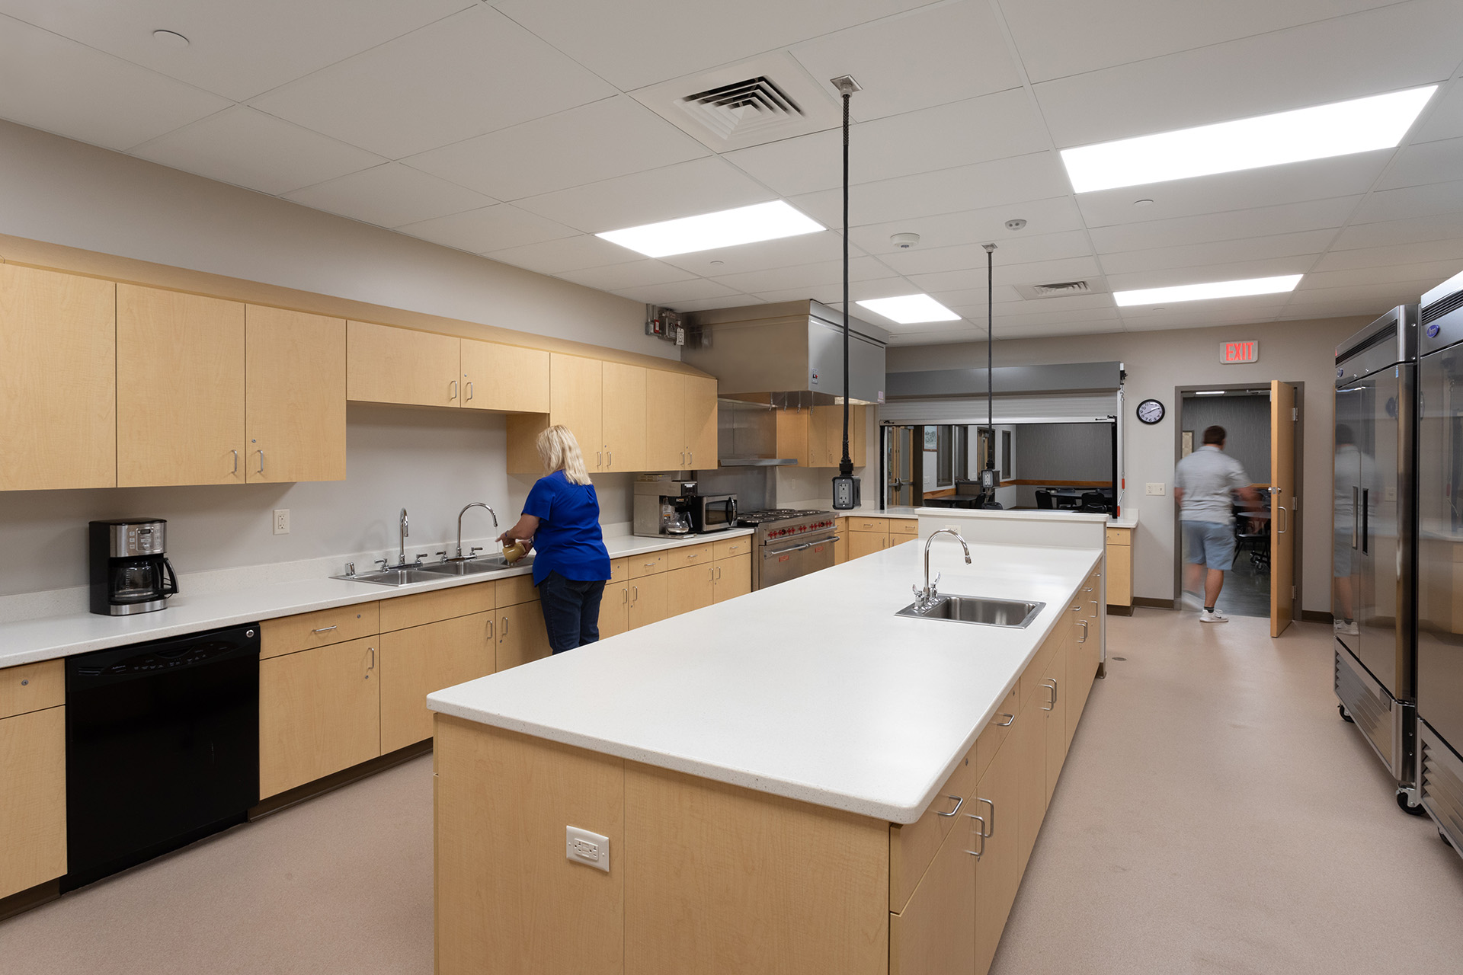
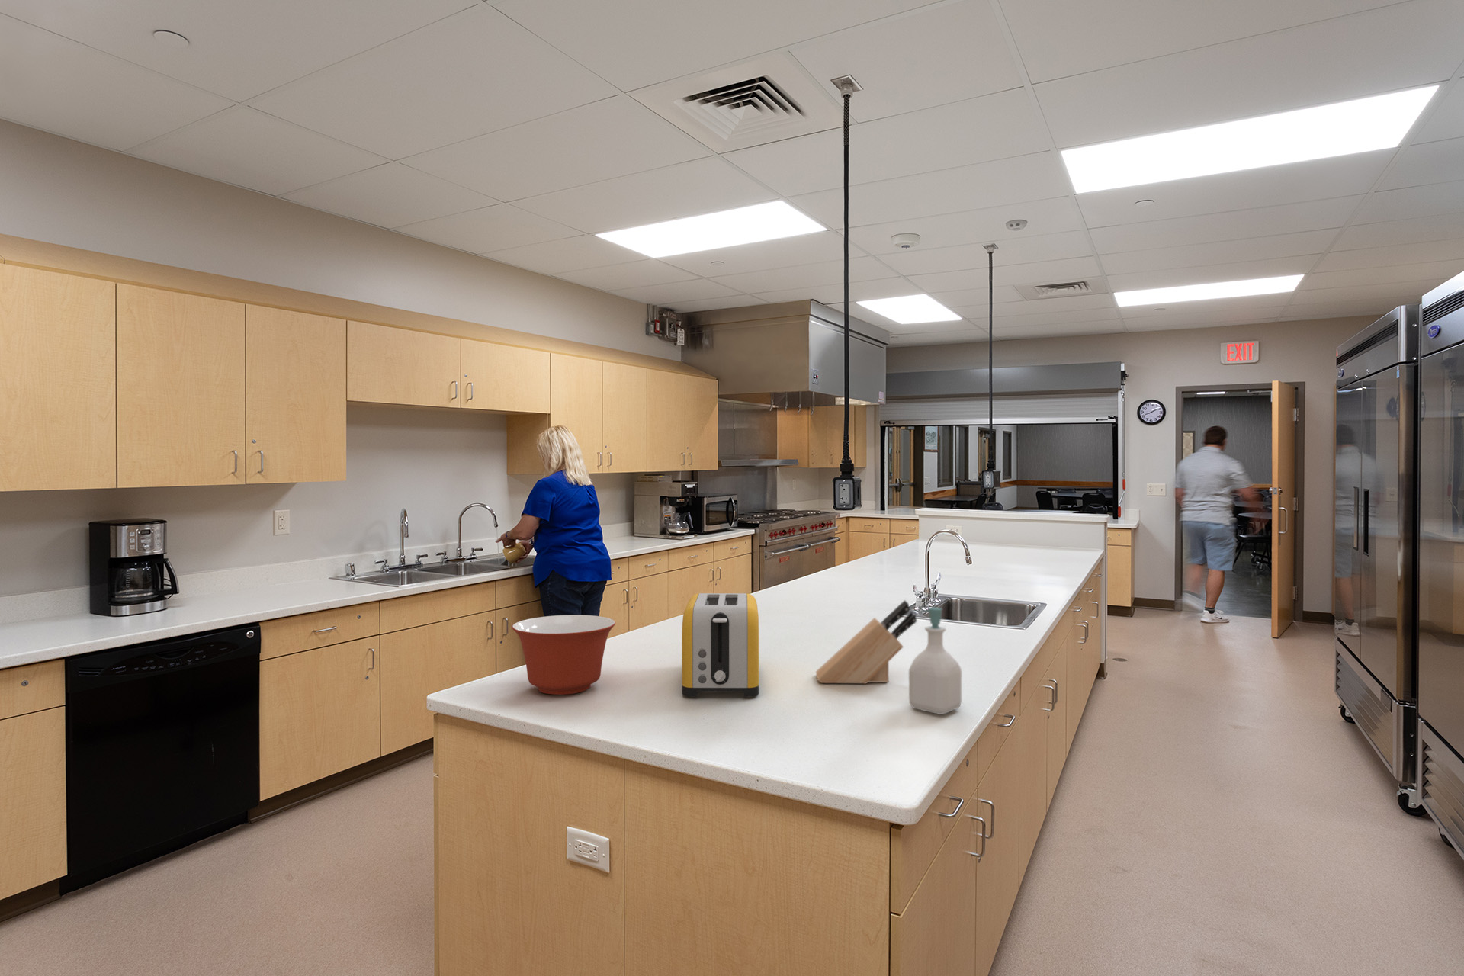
+ toaster [681,593,759,697]
+ knife block [815,599,917,685]
+ mixing bowl [511,614,617,695]
+ soap bottle [908,607,962,716]
